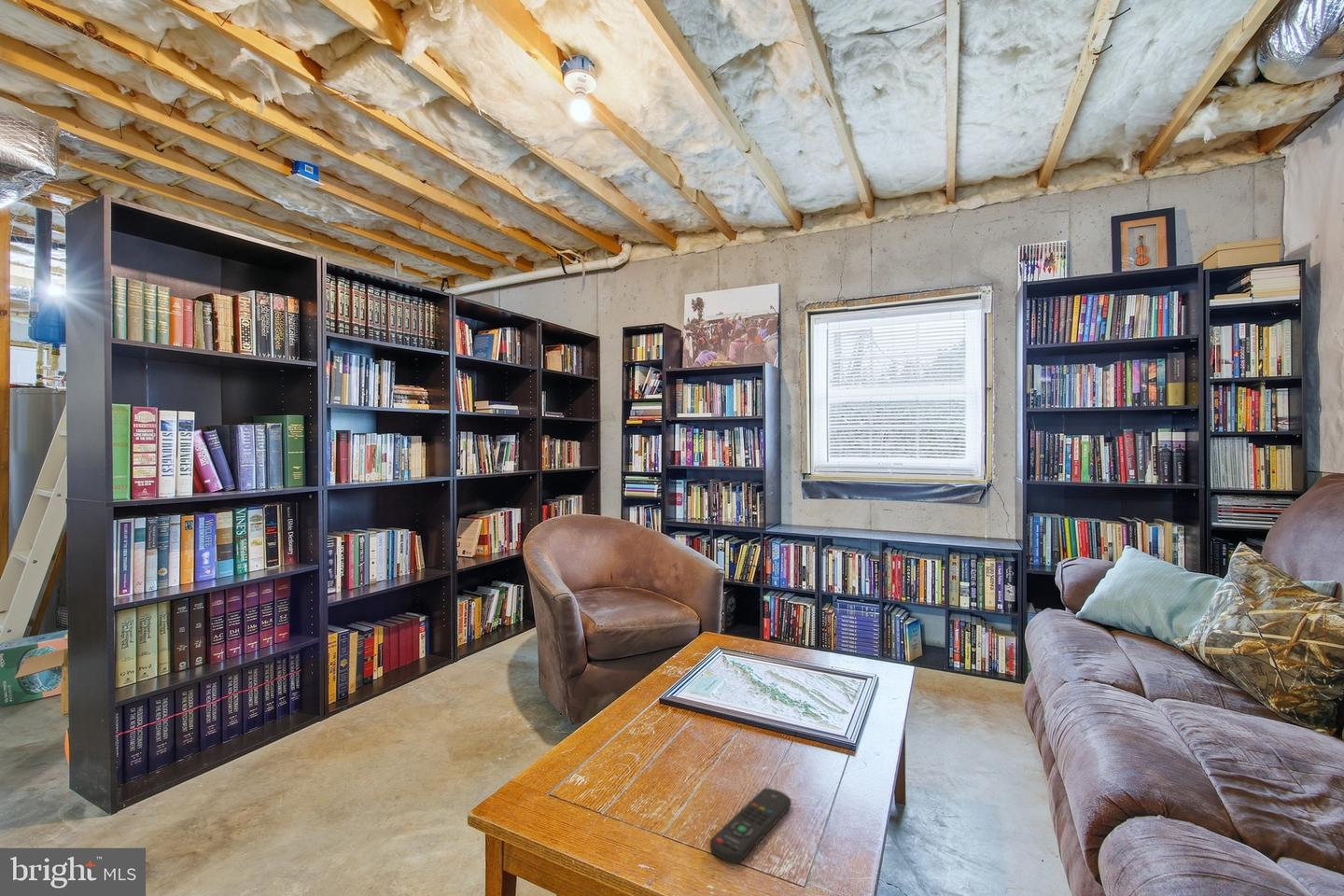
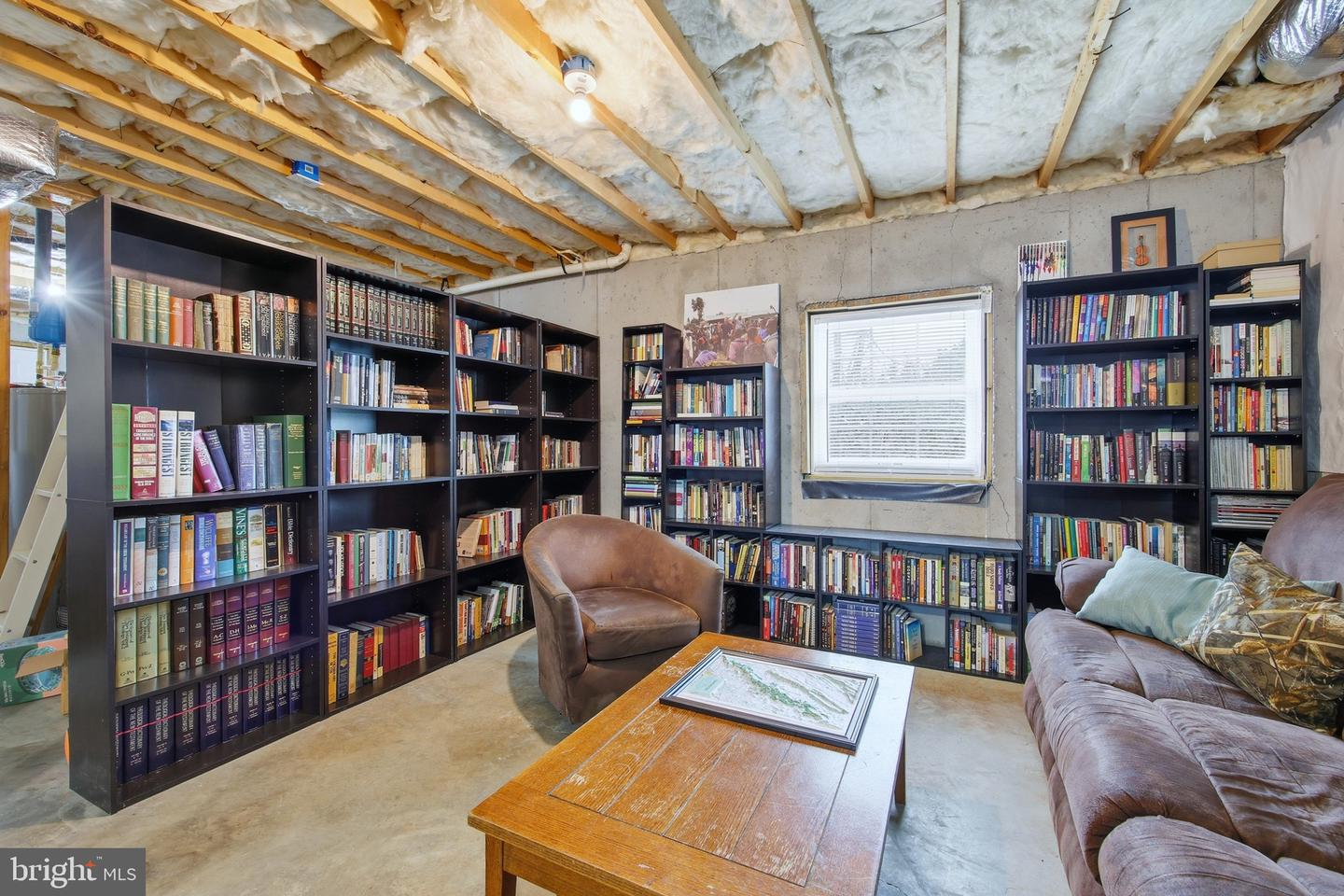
- remote control [709,788,792,864]
